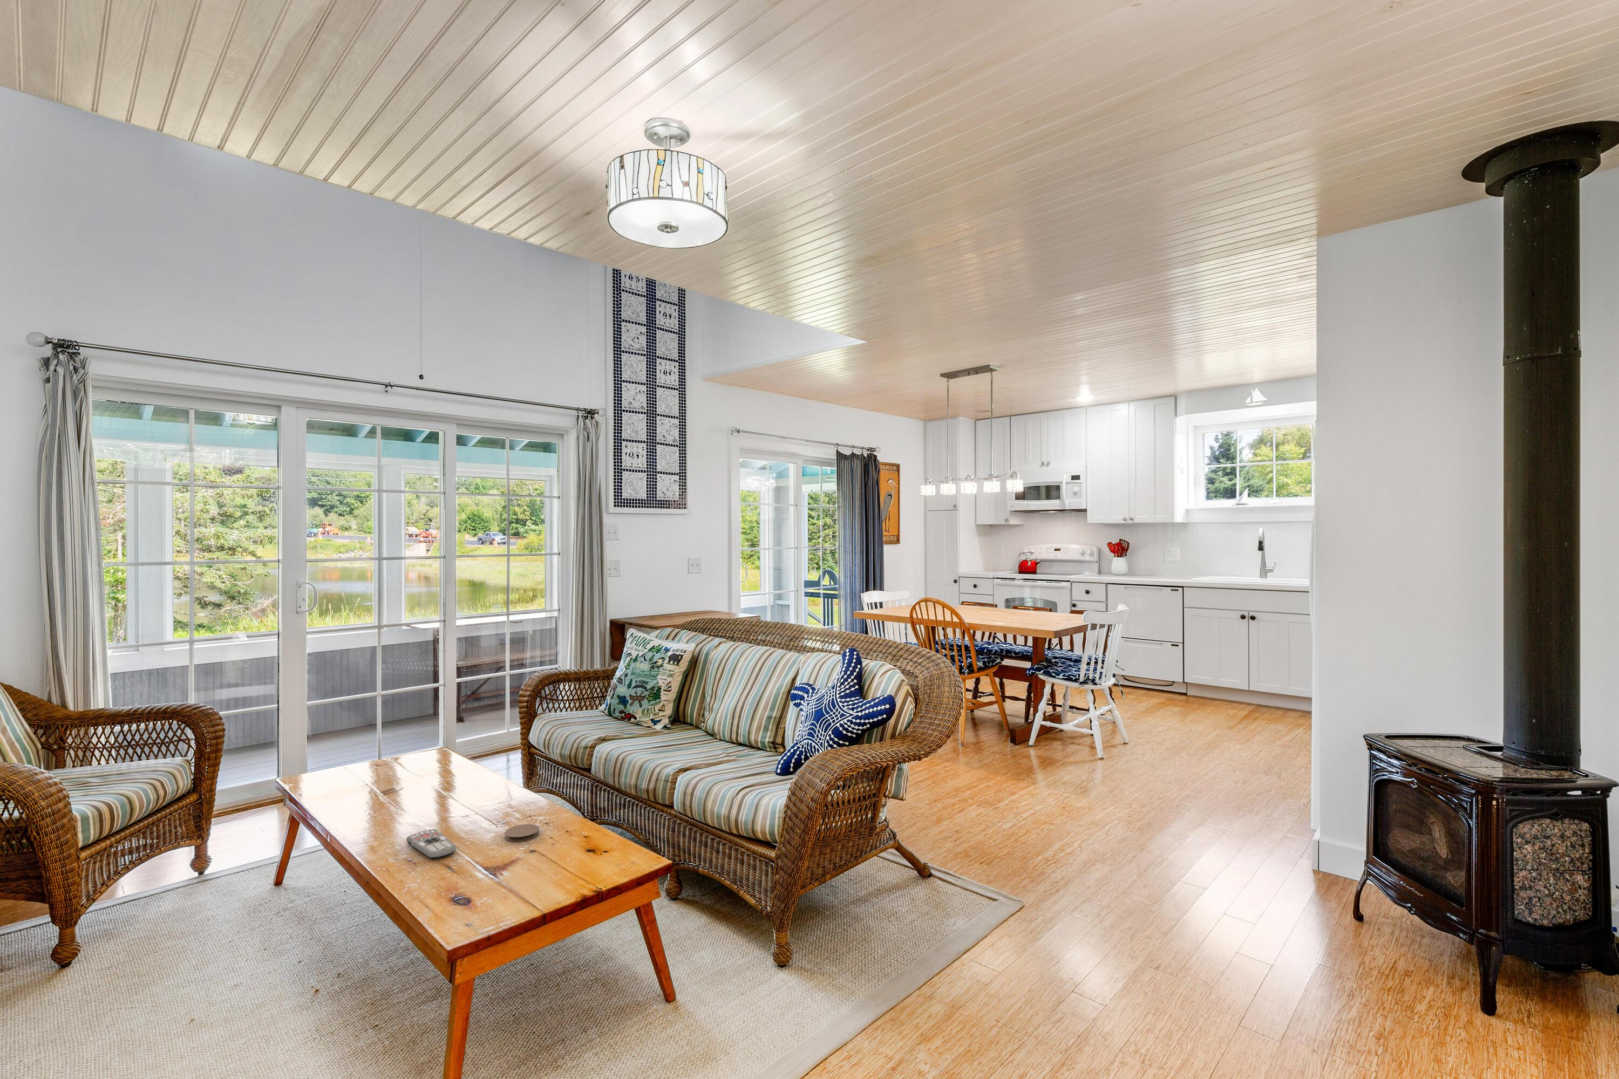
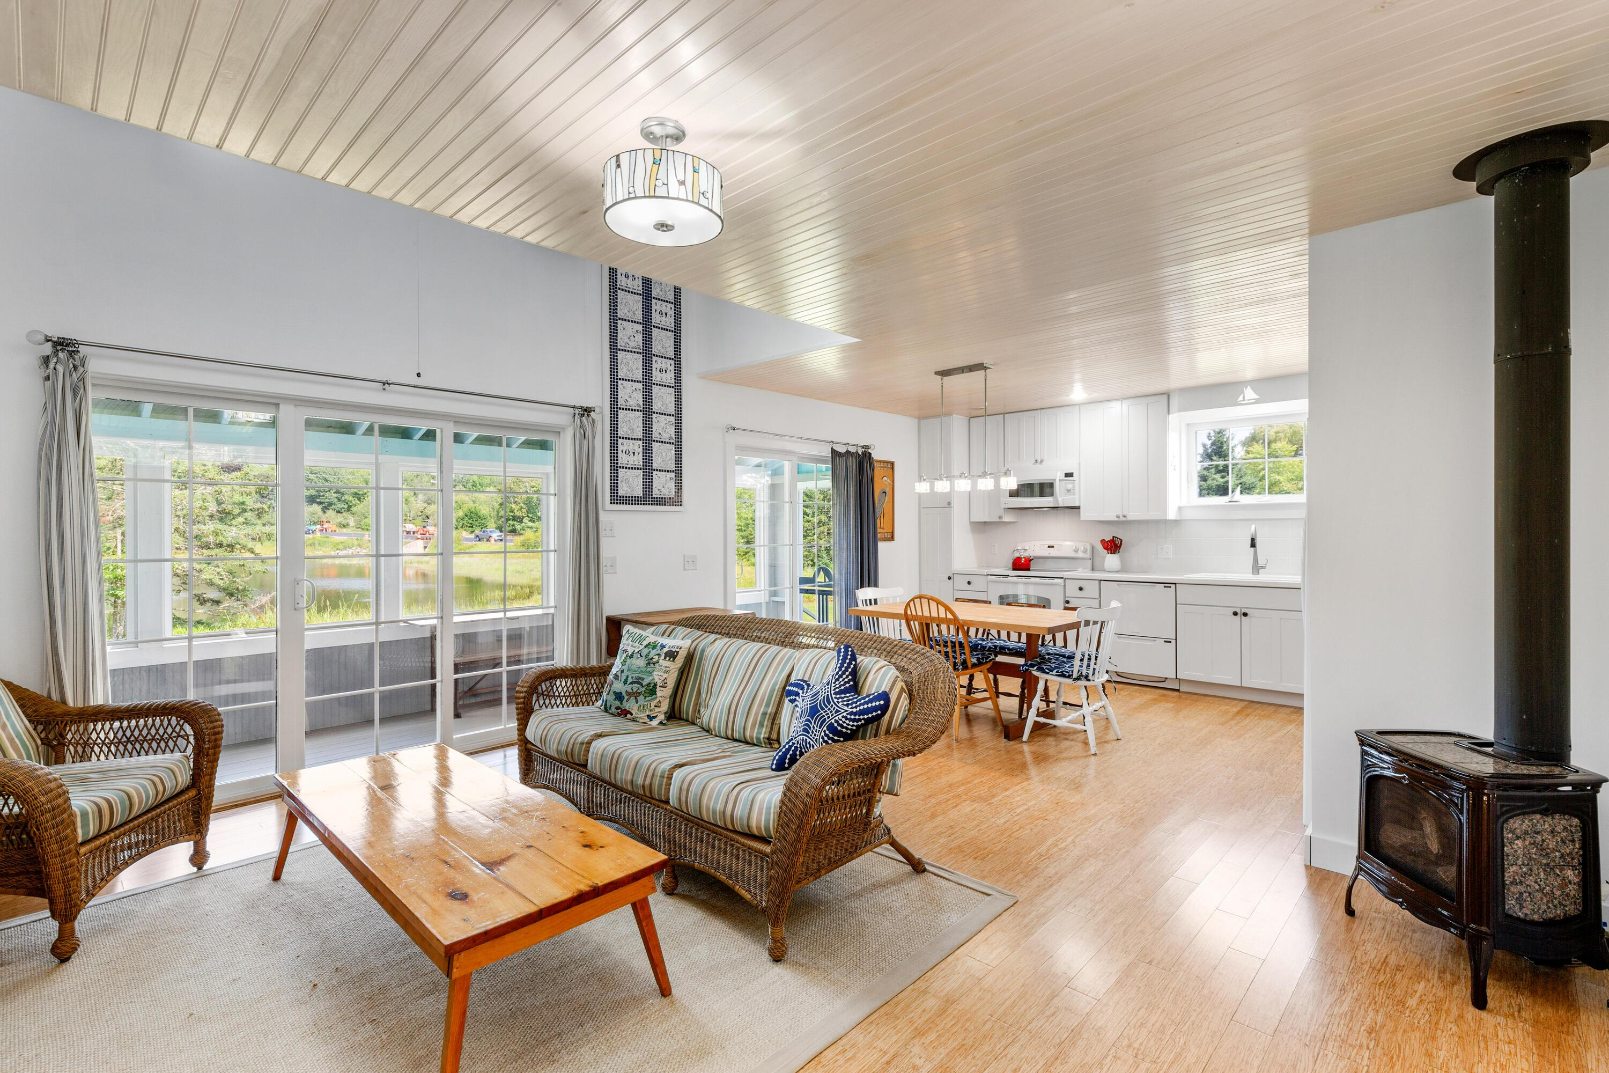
- coaster [504,824,540,842]
- remote control [406,829,457,860]
